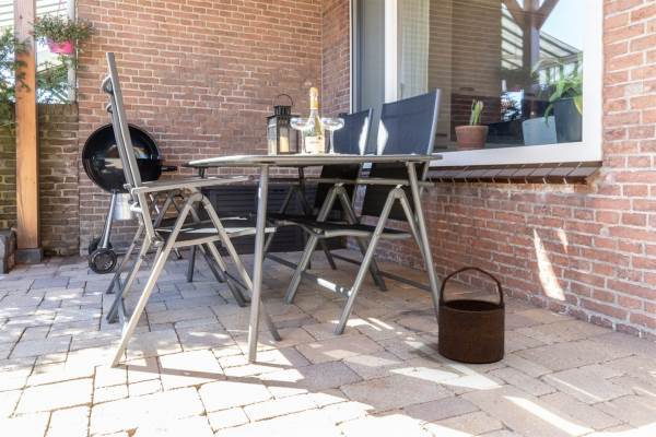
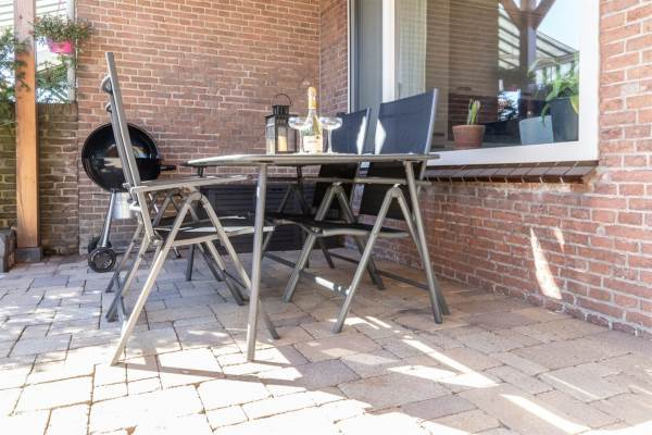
- wooden bucket [437,265,506,364]
